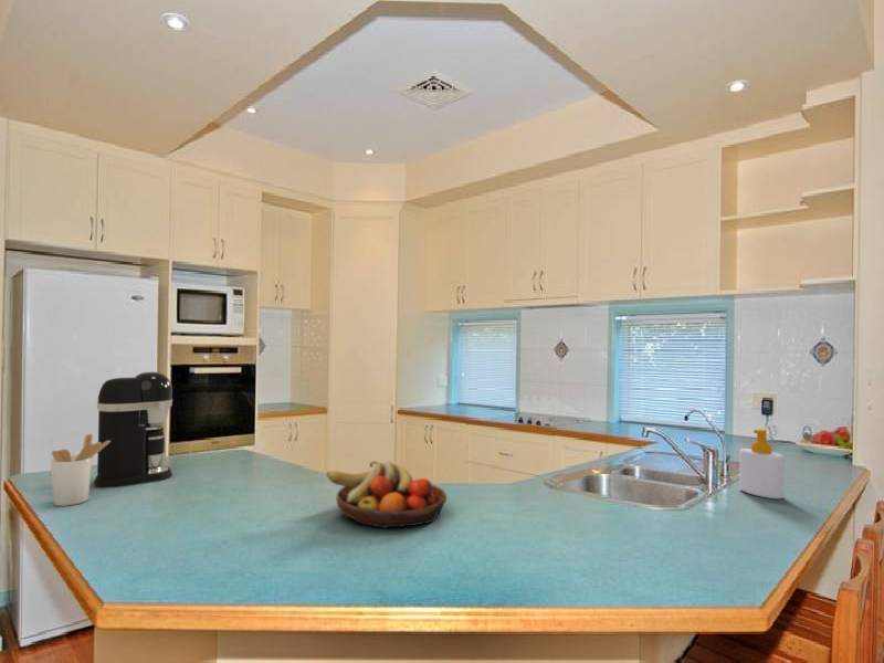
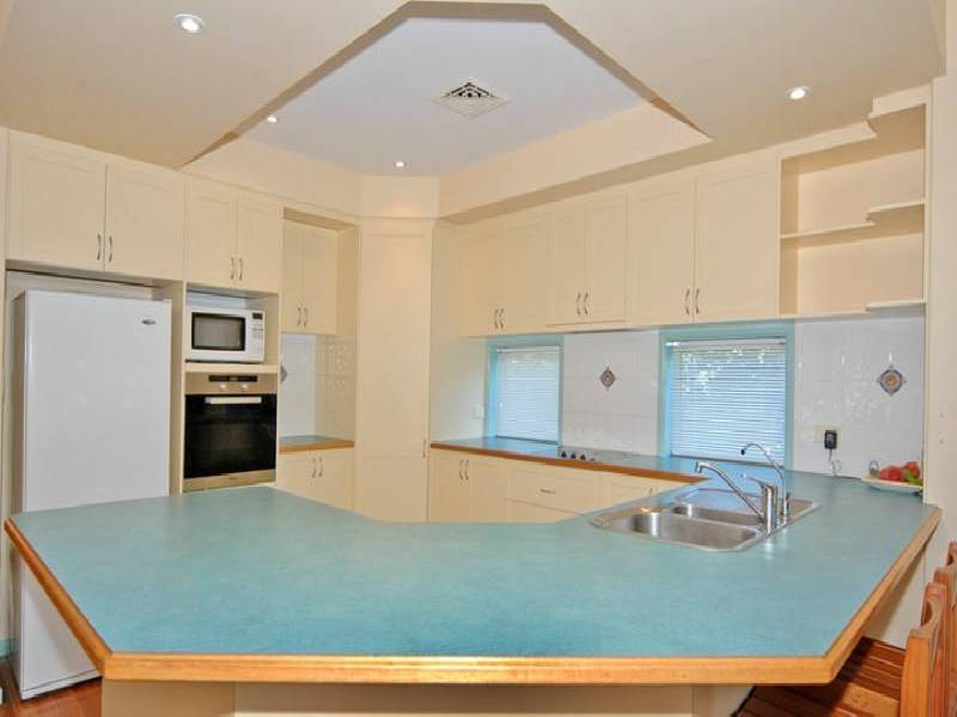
- soap bottle [738,428,786,499]
- coffee maker [93,371,173,488]
- utensil holder [50,433,110,507]
- fruit bowl [326,460,448,529]
